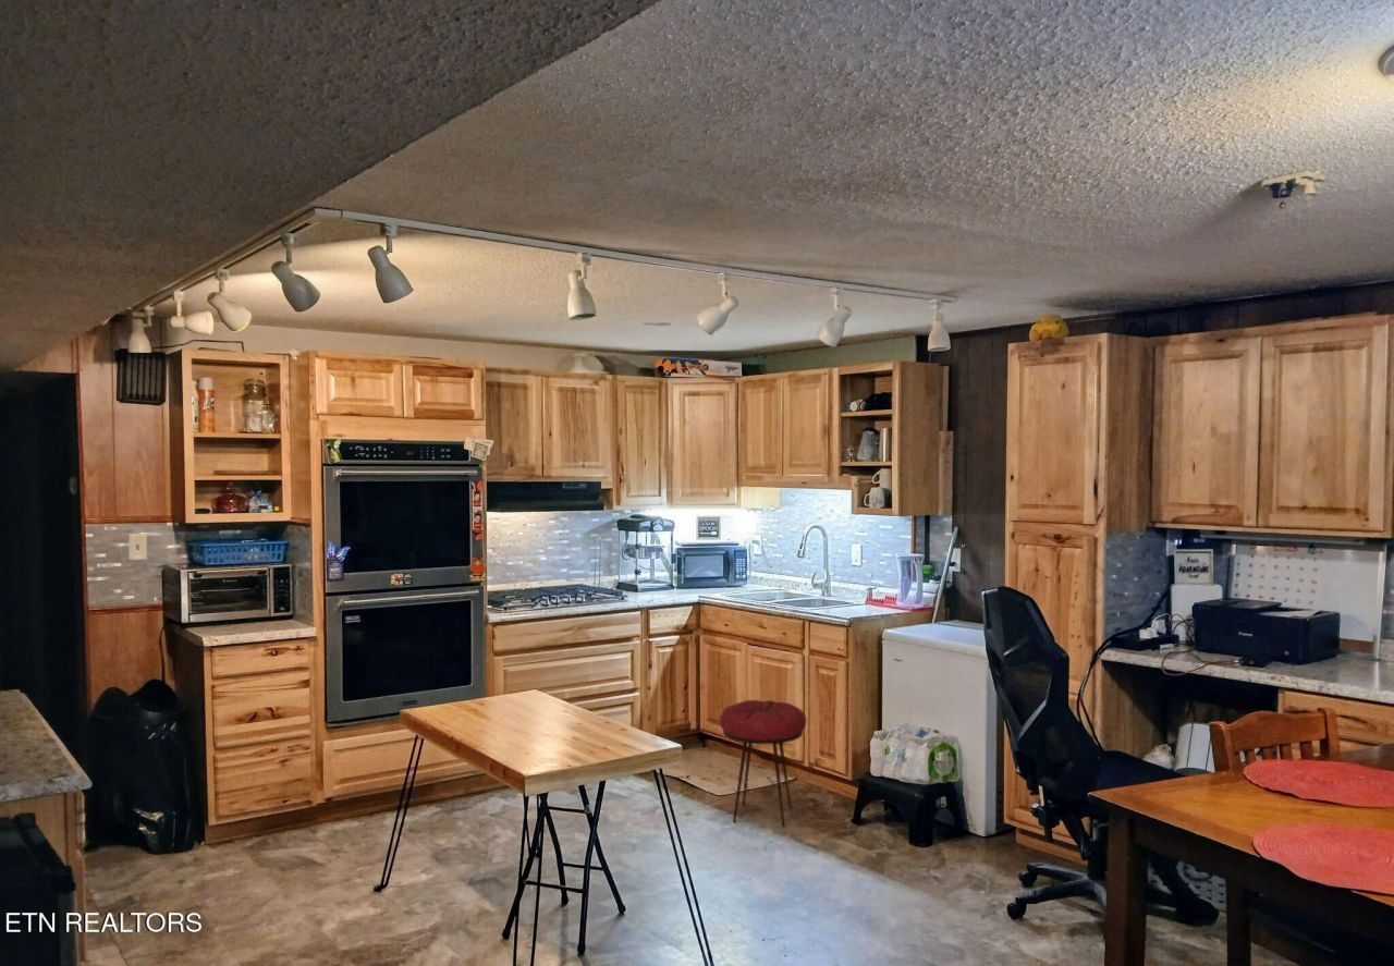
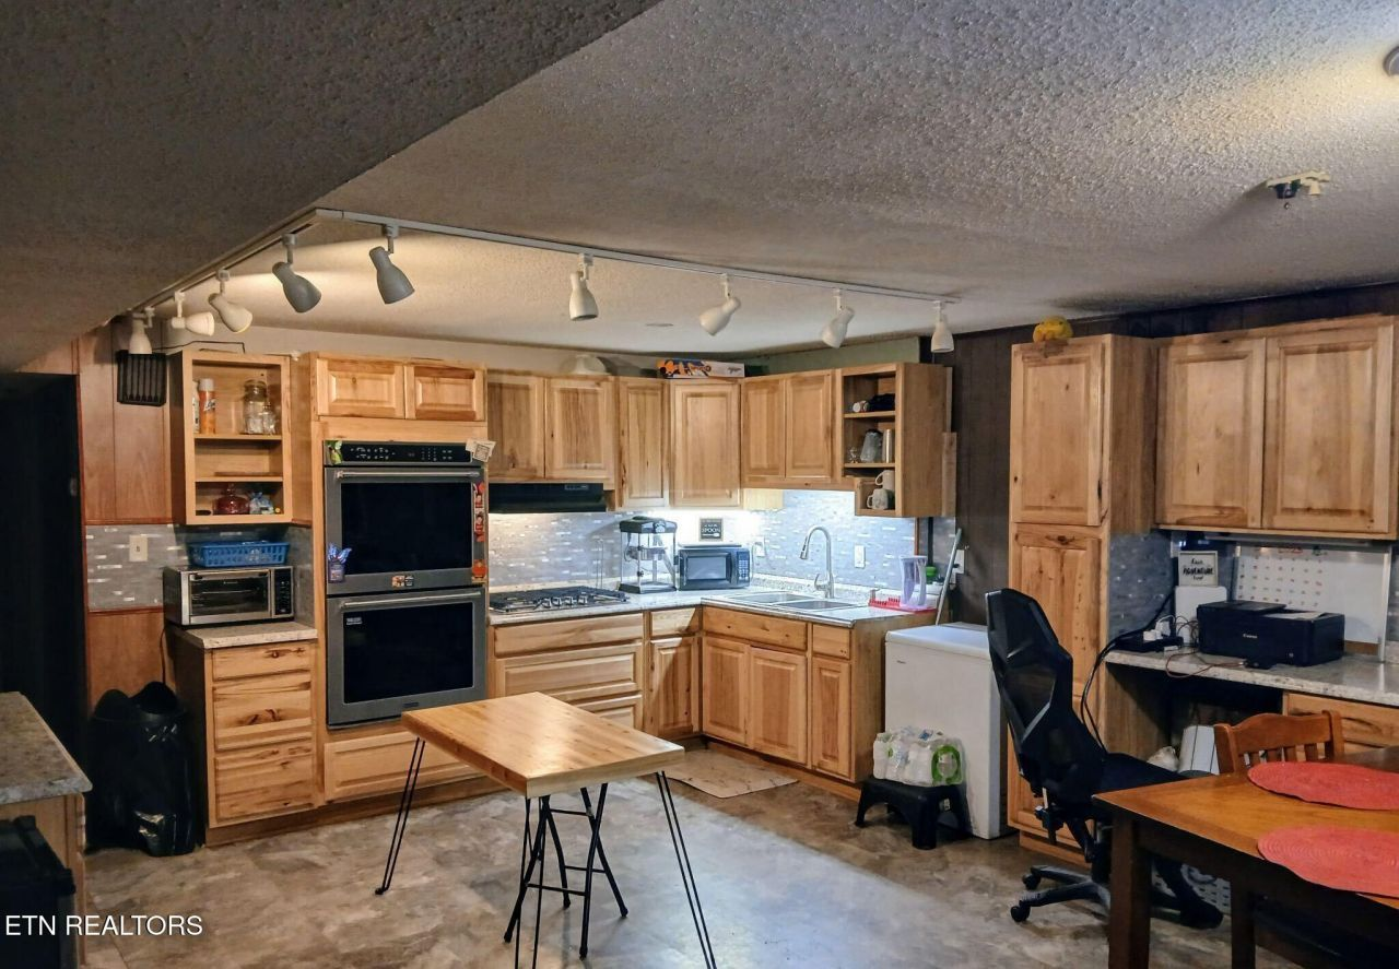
- stool [719,699,807,828]
